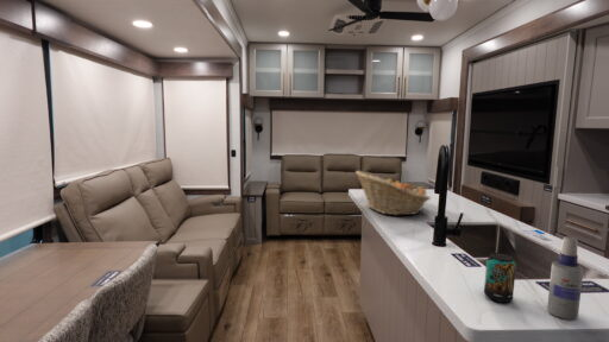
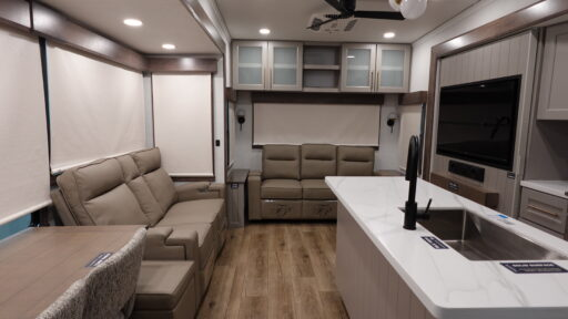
- beverage can [483,252,517,304]
- fruit basket [354,170,432,216]
- spray bottle [546,235,584,321]
